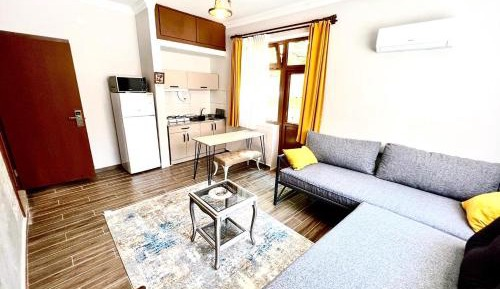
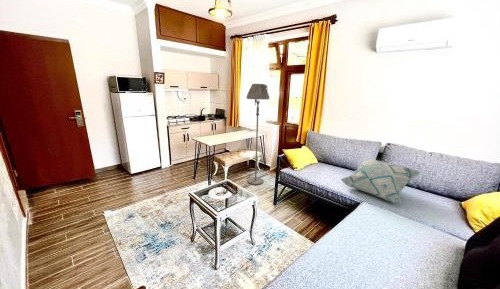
+ floor lamp [246,83,270,186]
+ decorative pillow [340,157,422,204]
